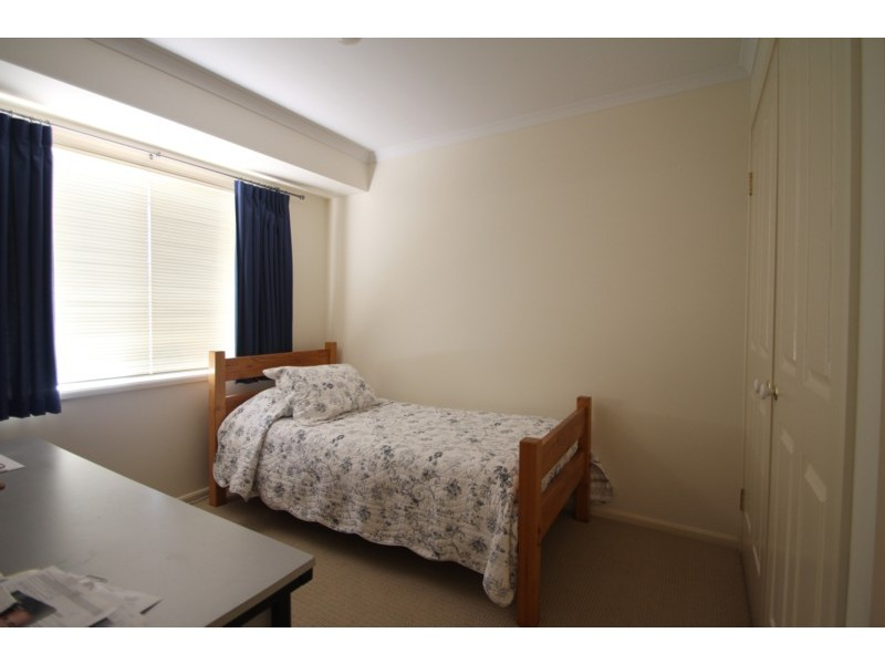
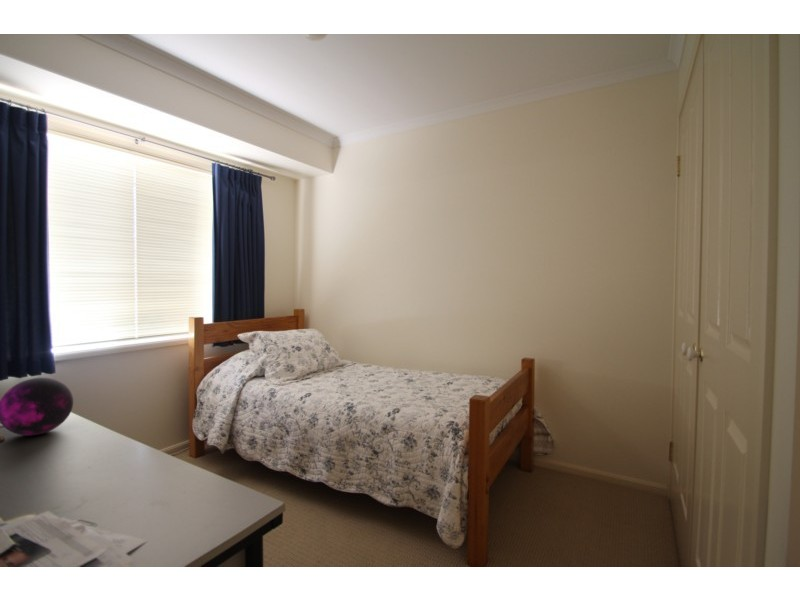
+ decorative orb [0,377,74,437]
